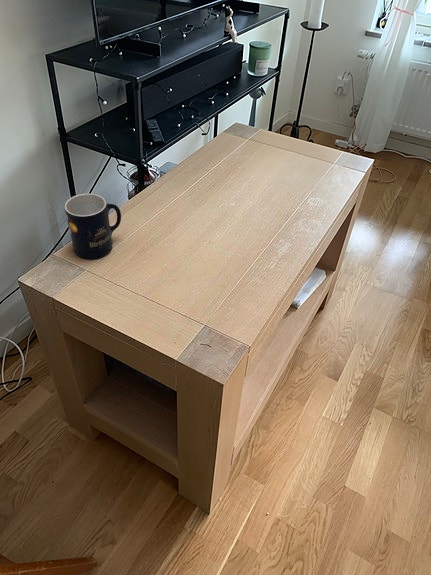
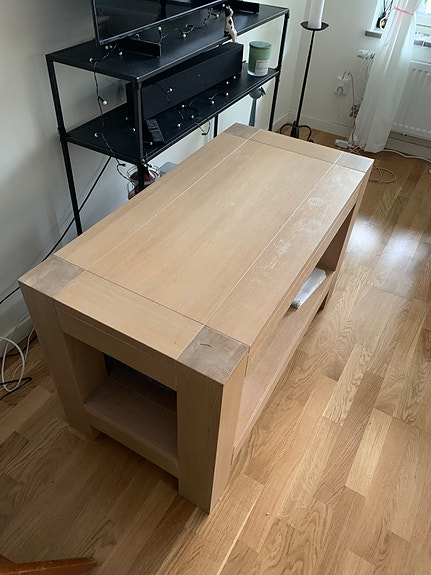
- mug [63,193,122,260]
